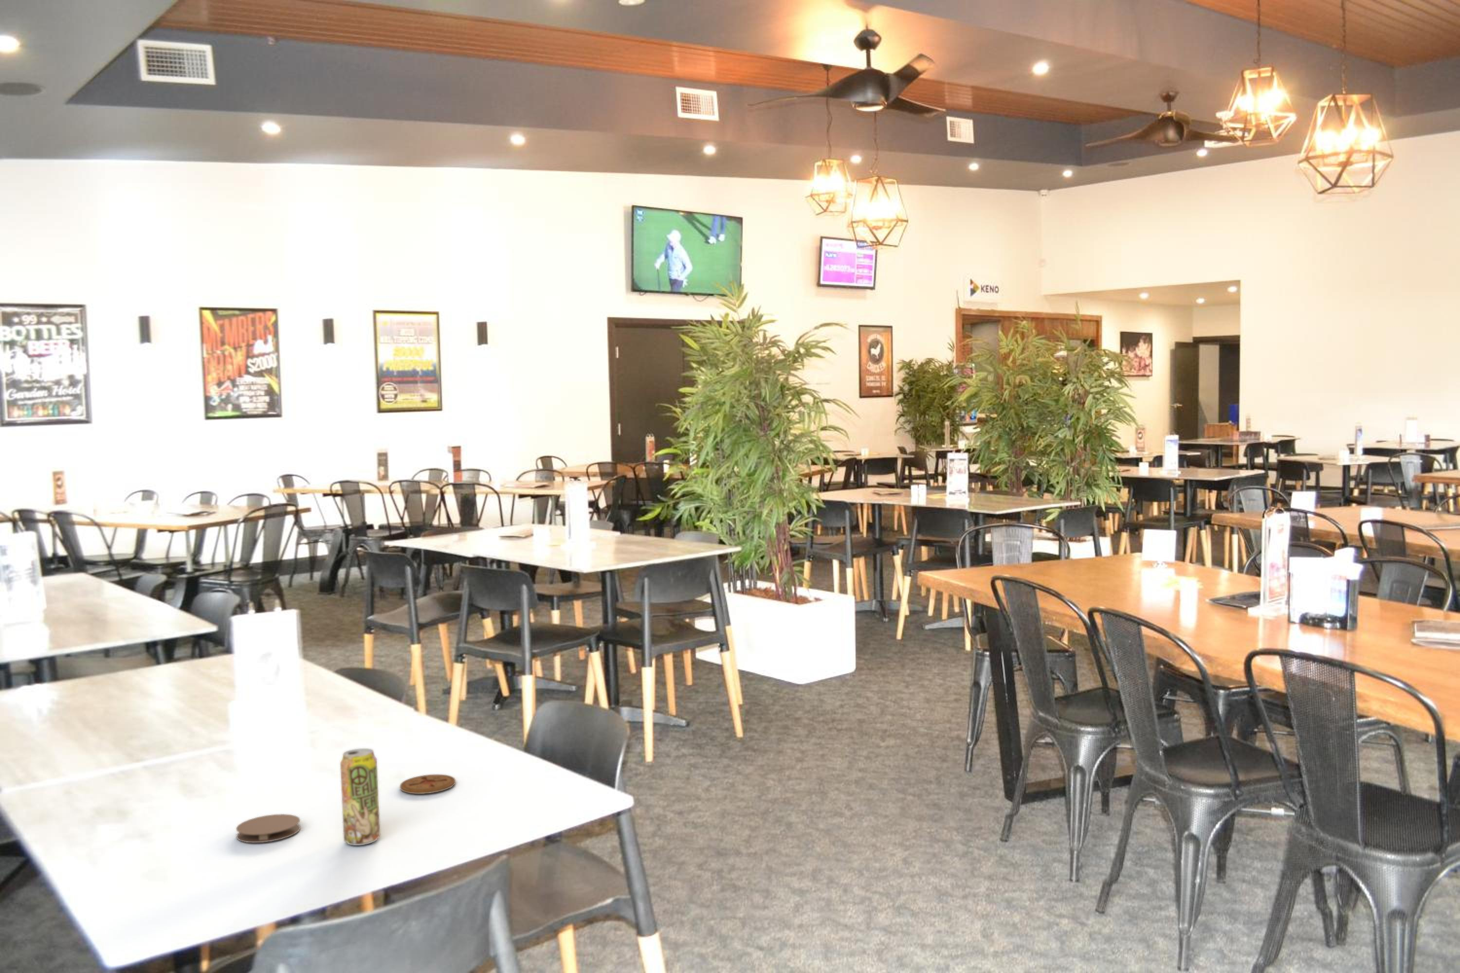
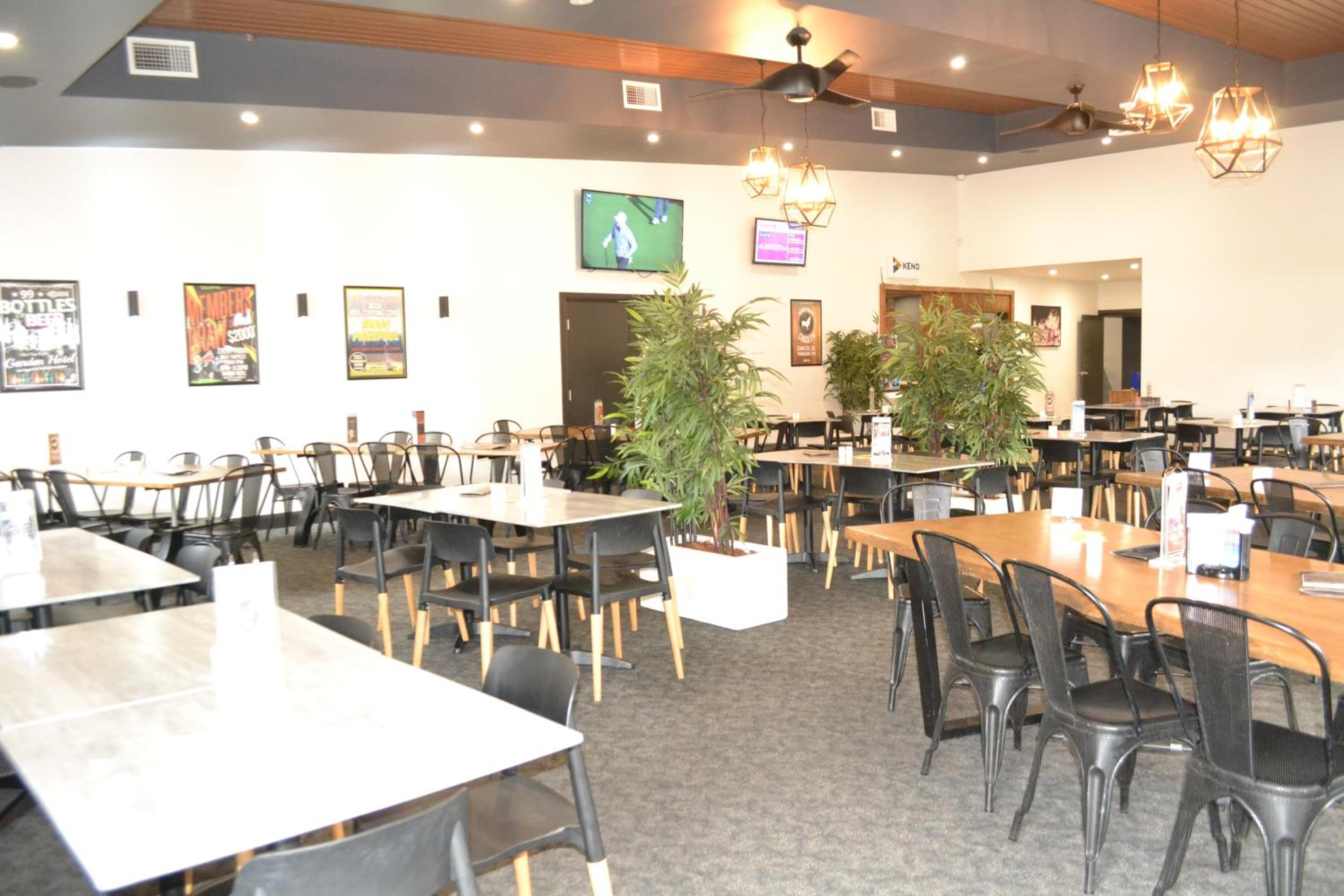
- coaster [400,773,456,795]
- beverage can [340,748,380,846]
- coaster [236,813,301,843]
